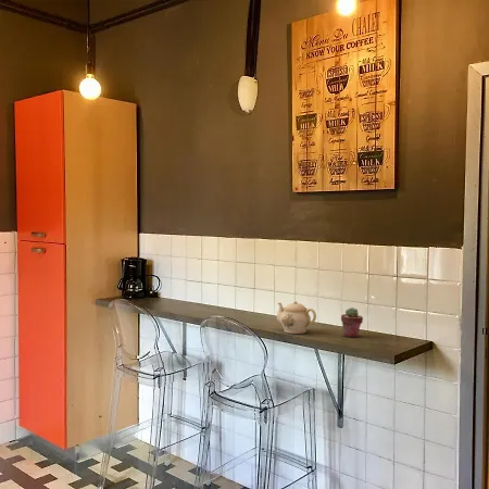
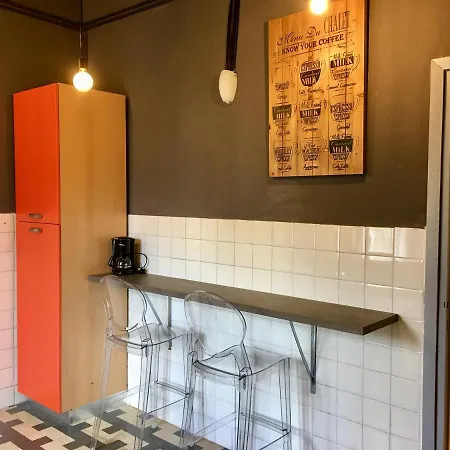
- teapot [276,300,317,335]
- potted succulent [340,306,364,338]
